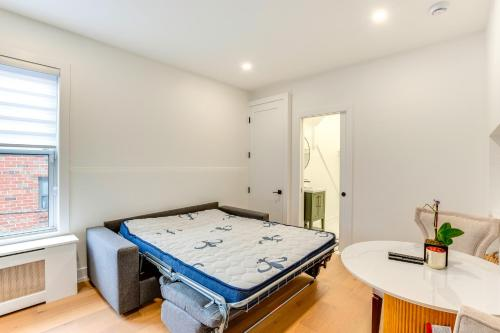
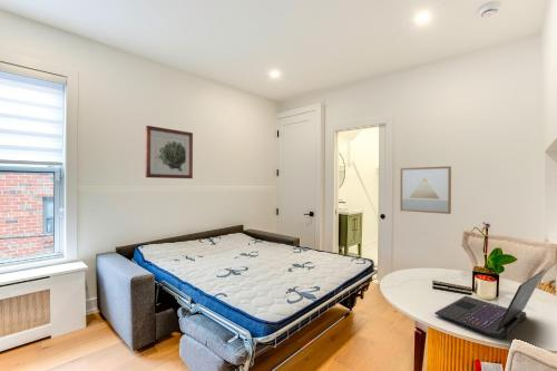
+ laptop [433,269,546,340]
+ wall art [399,165,452,215]
+ wall art [145,125,194,179]
